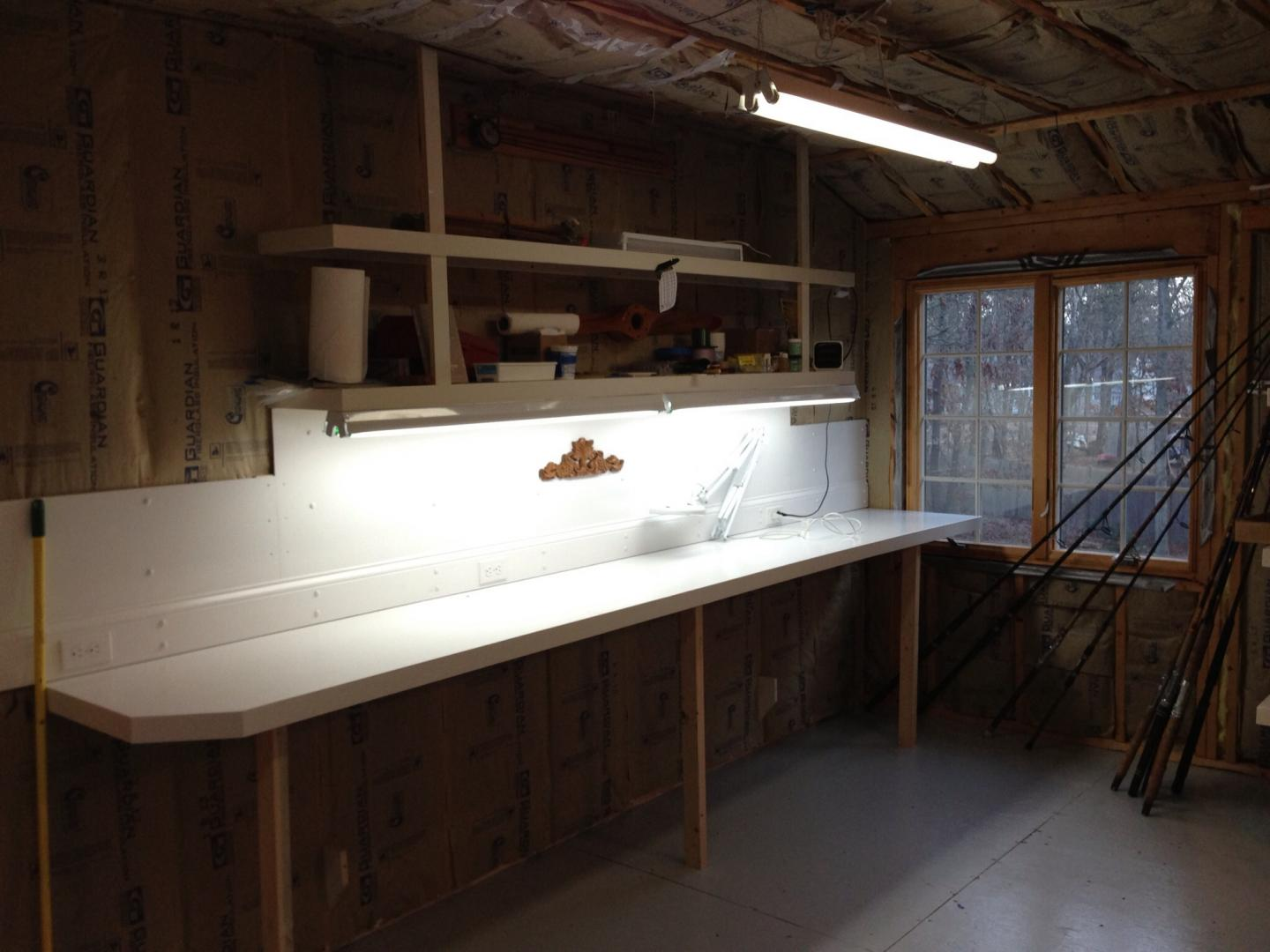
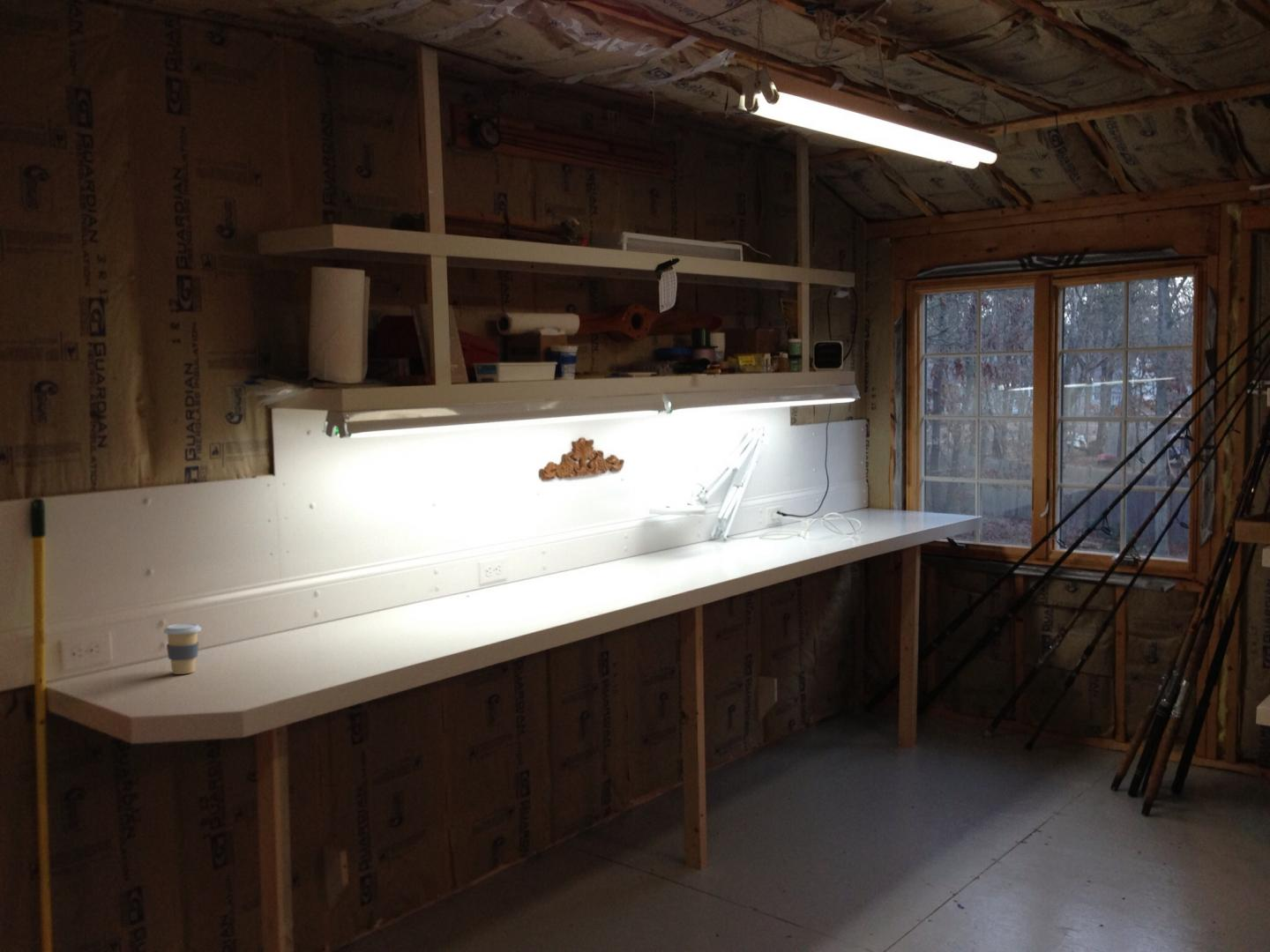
+ coffee cup [163,622,202,675]
